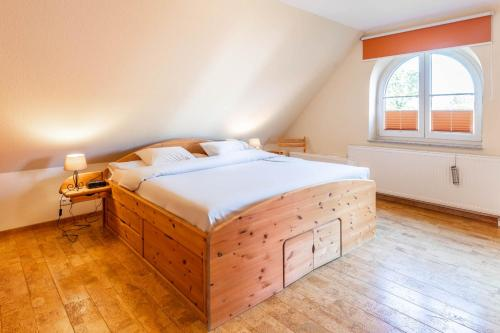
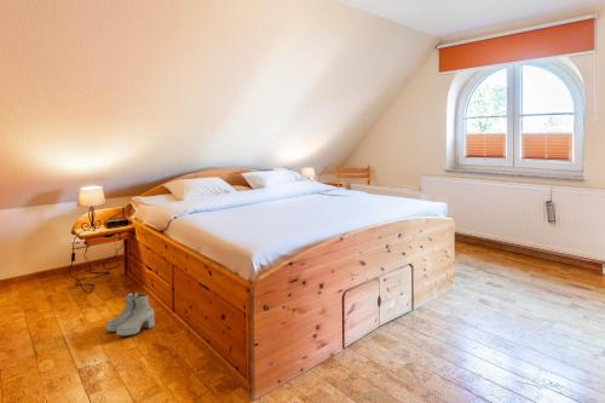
+ boots [105,290,156,338]
